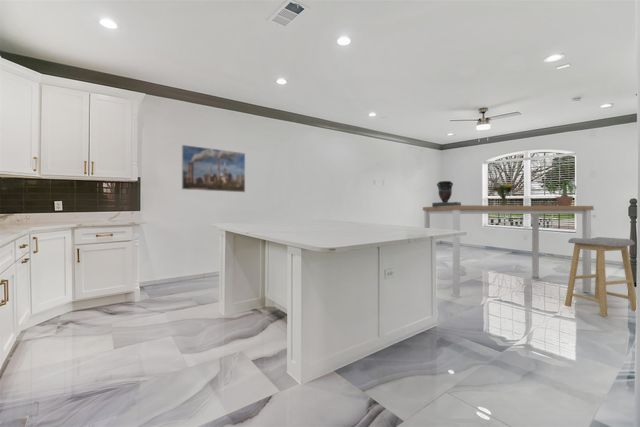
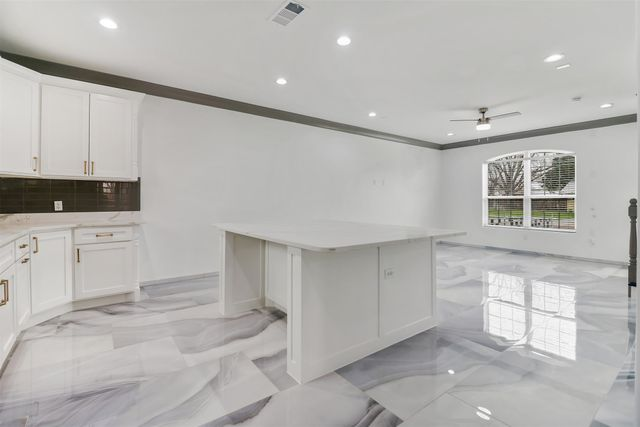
- decorative urn [431,180,462,207]
- potted plant [544,180,578,206]
- dining table [422,204,594,296]
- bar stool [564,236,637,317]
- bouquet [490,182,518,206]
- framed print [181,144,246,193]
